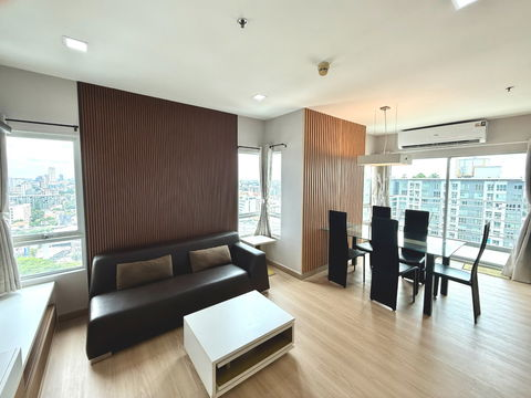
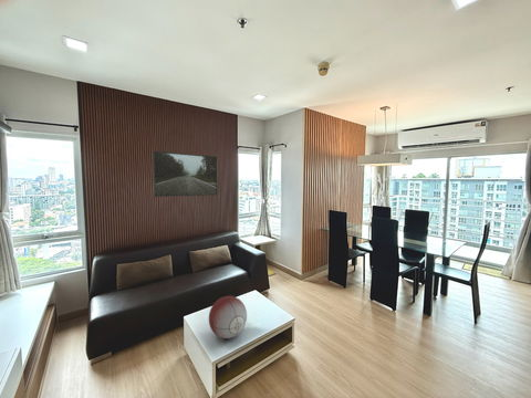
+ decorative orb [208,295,248,339]
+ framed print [152,150,218,198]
